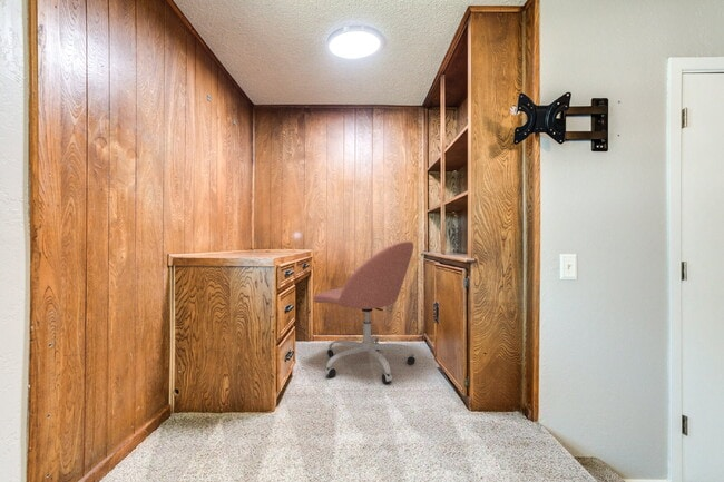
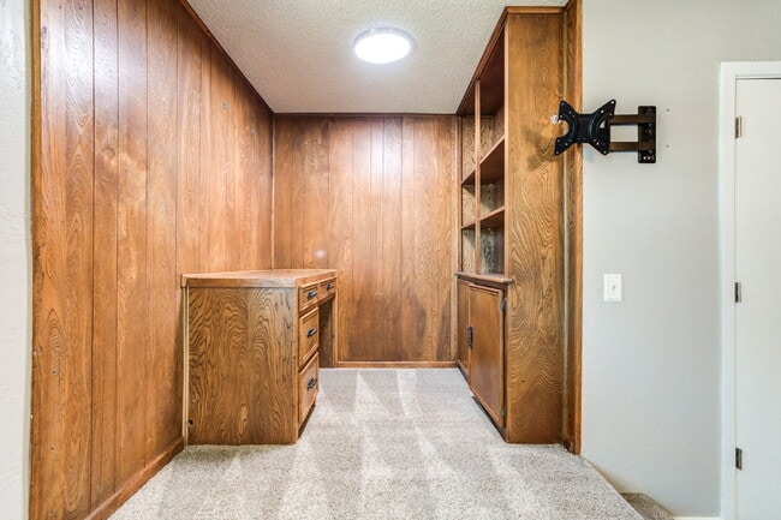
- office chair [313,240,417,385]
